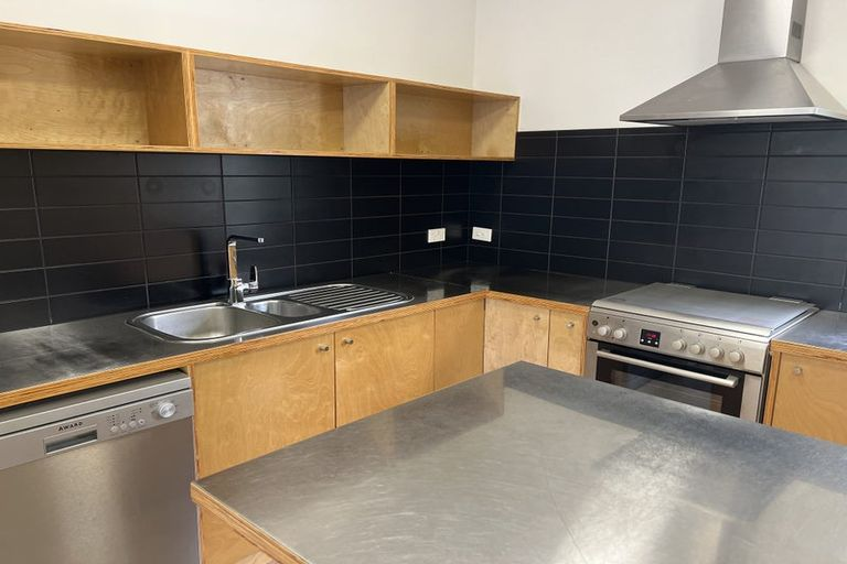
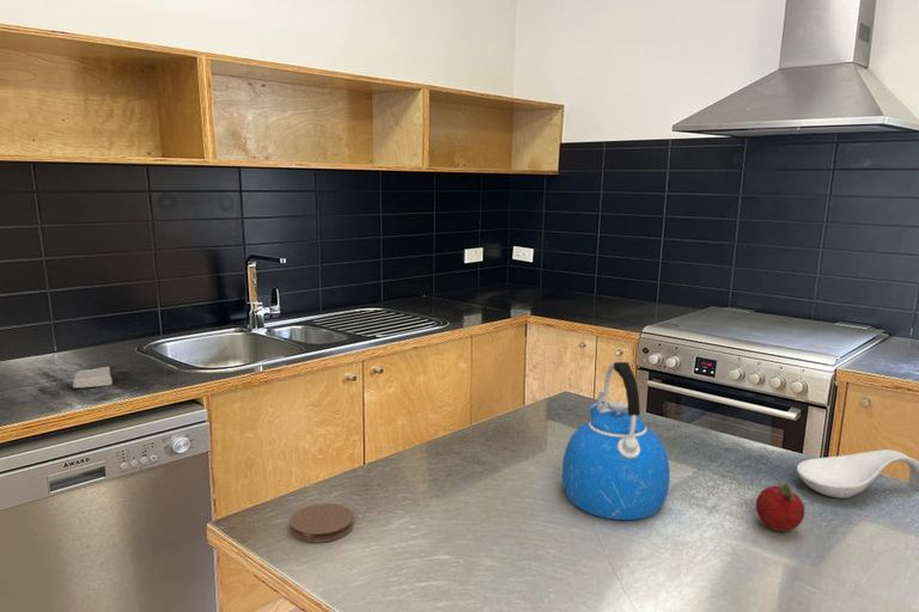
+ fruit [755,477,805,533]
+ kettle [561,361,671,521]
+ soap bar [72,366,114,388]
+ coaster [290,502,355,543]
+ spoon rest [796,448,919,500]
